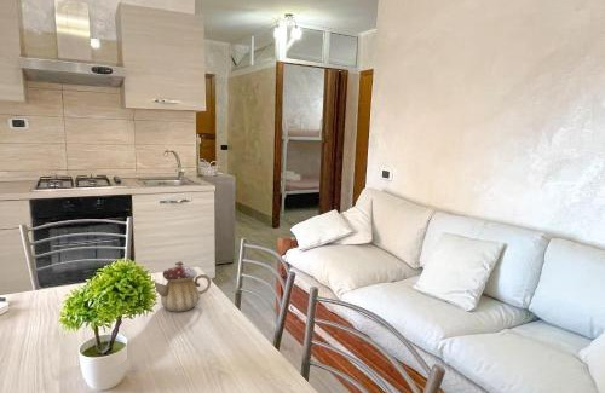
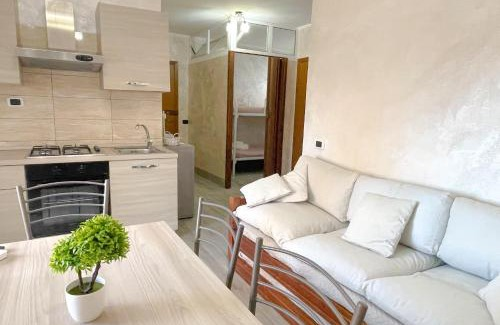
- teapot [154,260,212,313]
